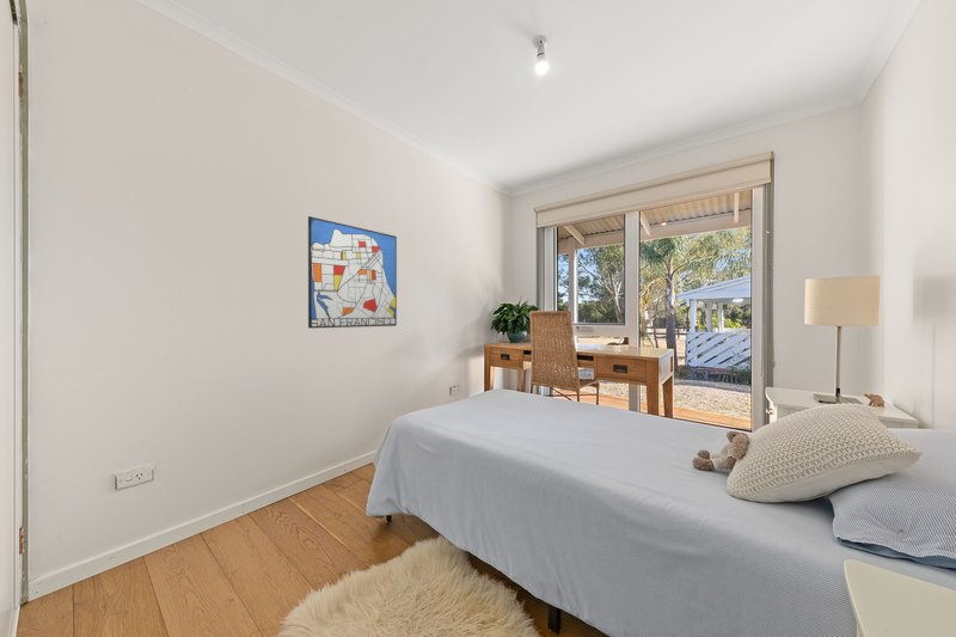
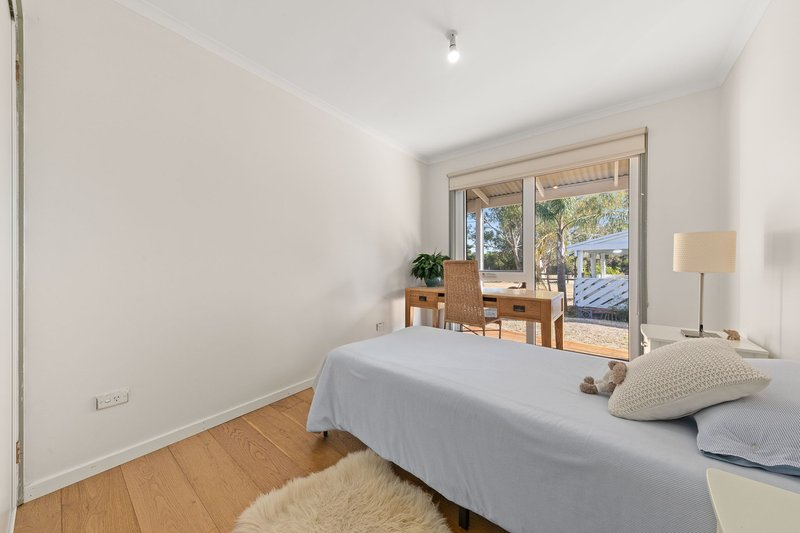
- wall art [307,215,398,330]
